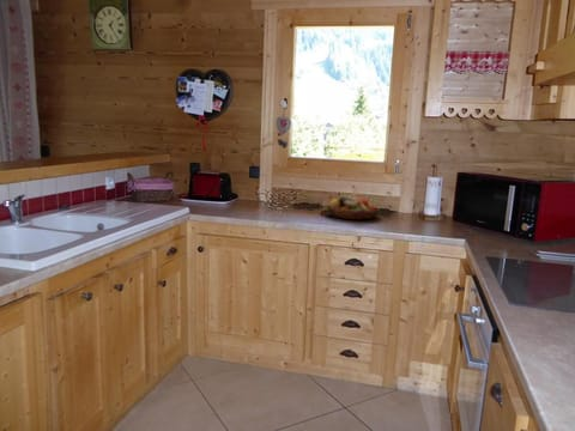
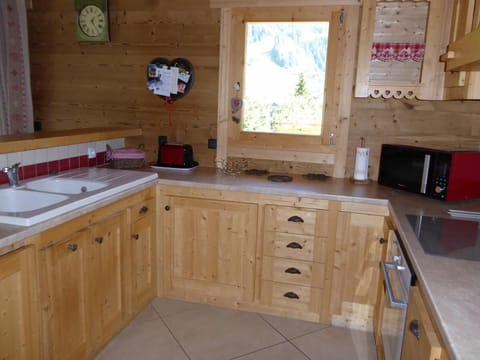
- fruit bowl [326,194,380,220]
